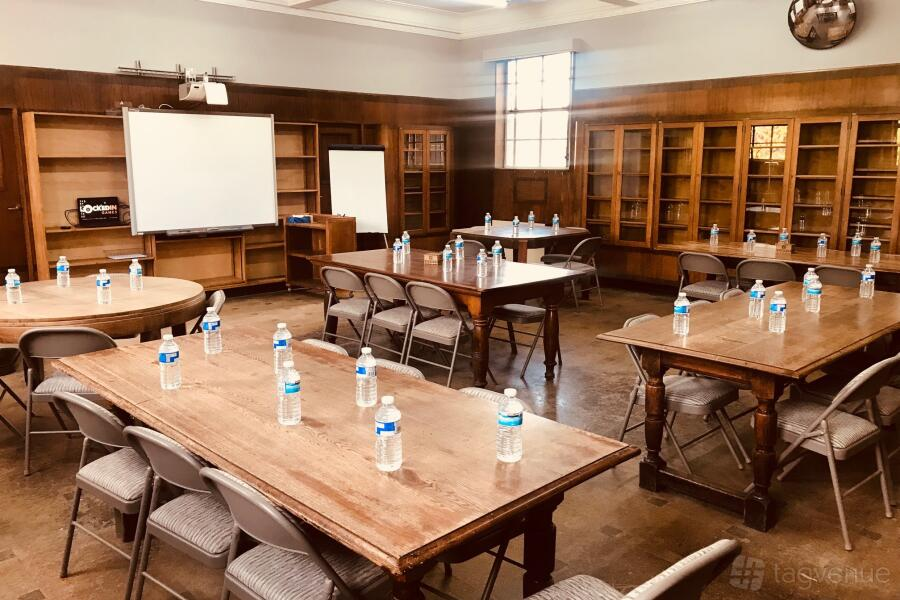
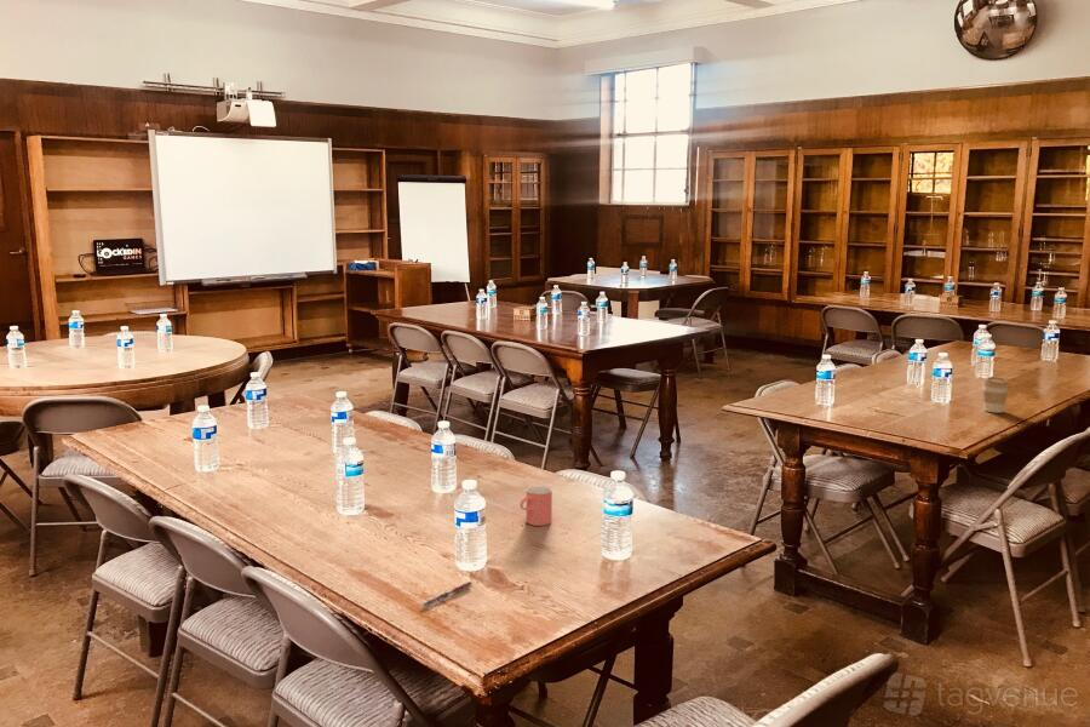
+ coffee cup [982,376,1011,414]
+ pen [421,580,474,607]
+ cup [520,485,553,527]
